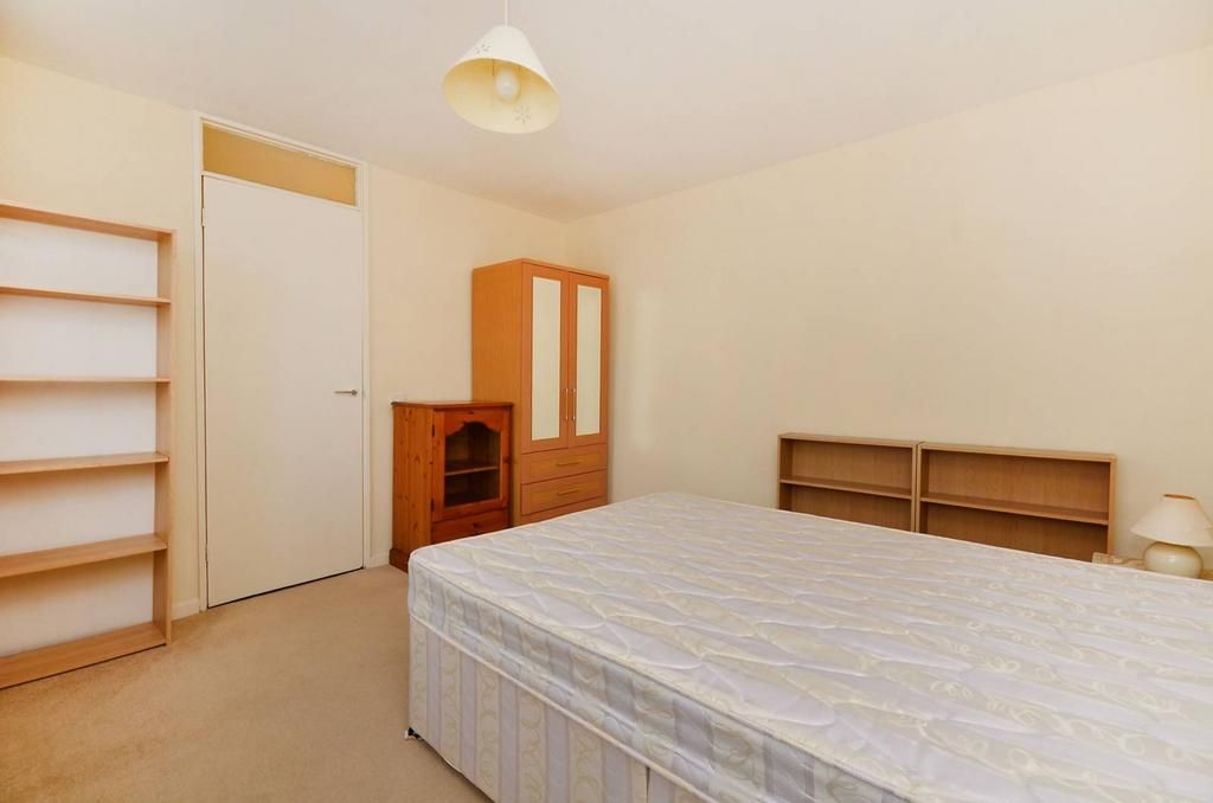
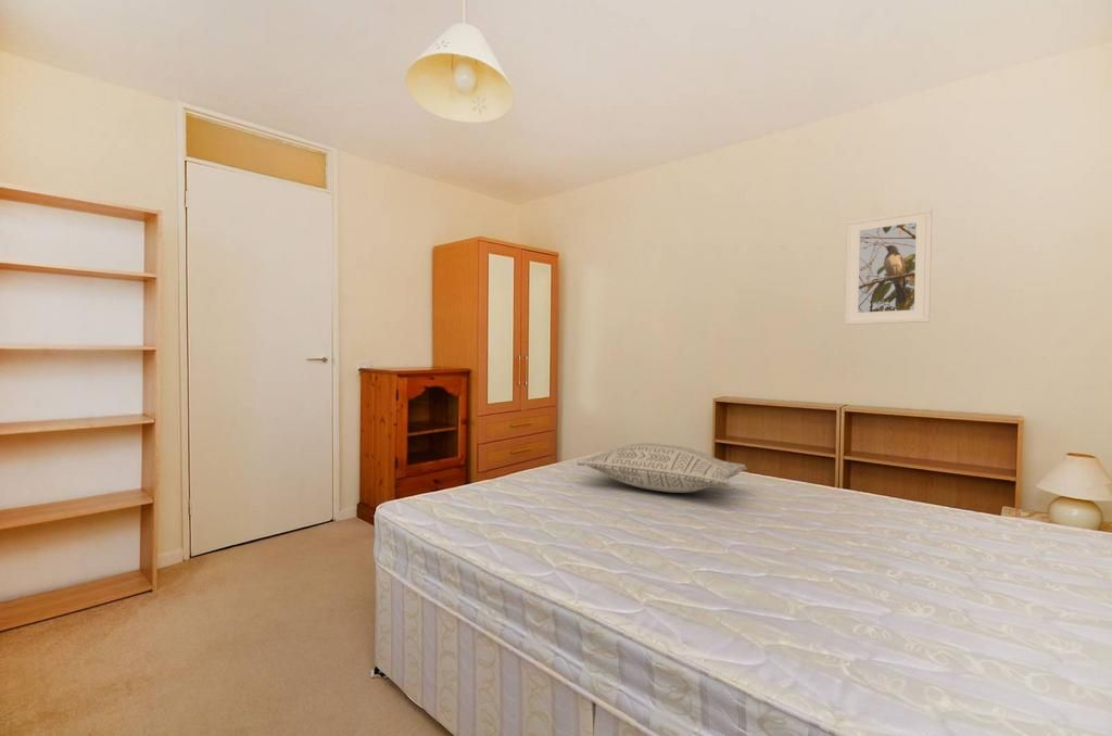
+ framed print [844,206,933,326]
+ pillow [576,442,748,494]
